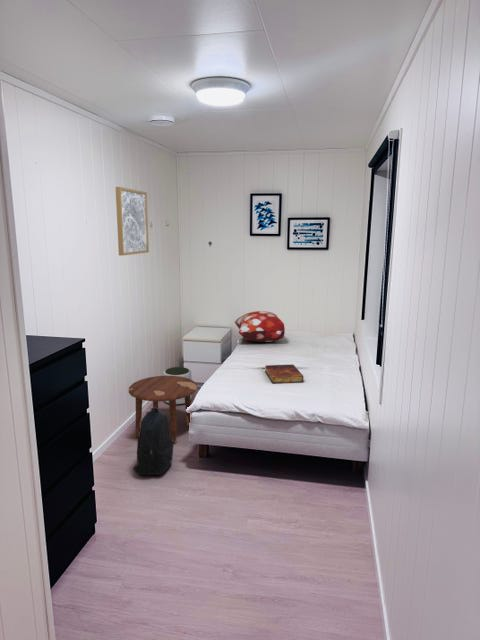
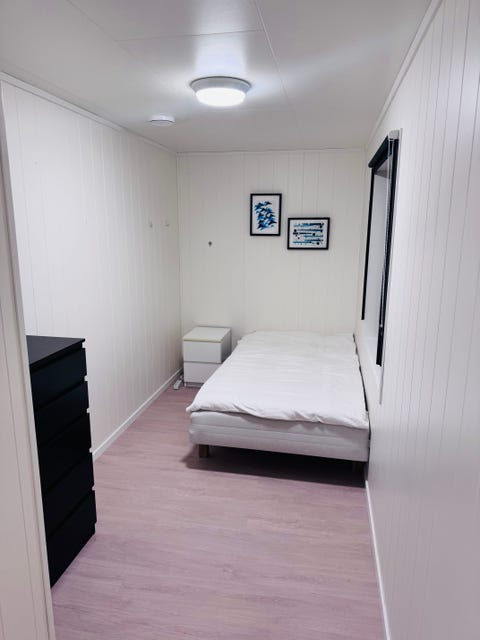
- side table [128,375,198,444]
- wall art [115,186,150,256]
- plant pot [162,366,193,406]
- book [264,363,304,384]
- backpack [133,407,175,476]
- decorative pillow [234,310,286,343]
